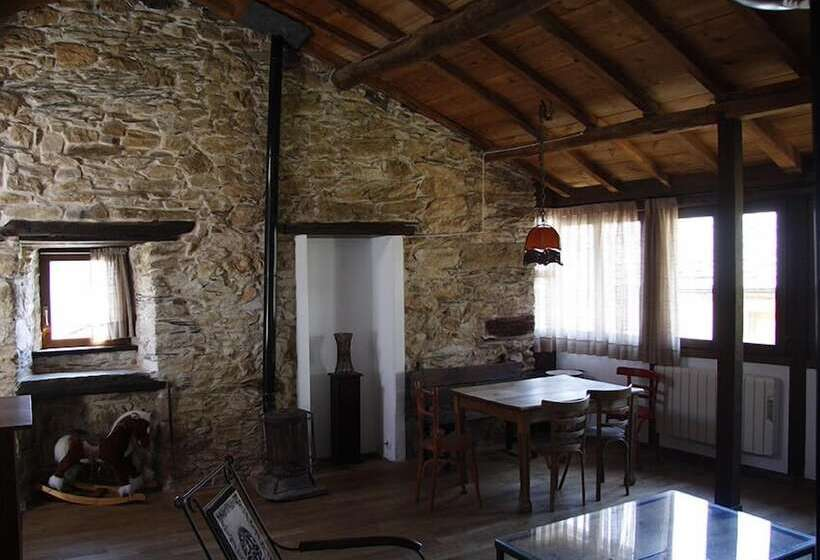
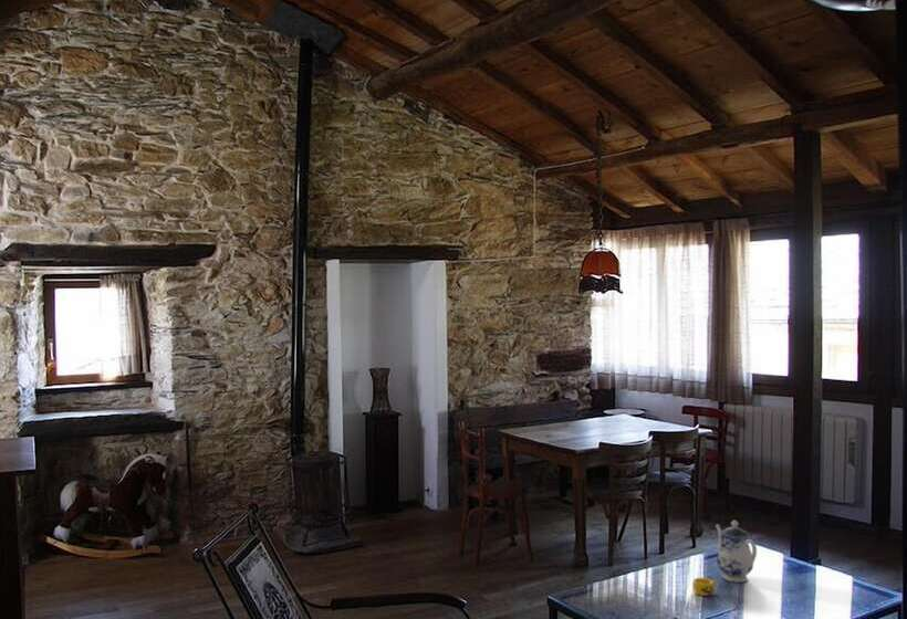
+ teapot [715,520,758,584]
+ cup [691,577,720,597]
